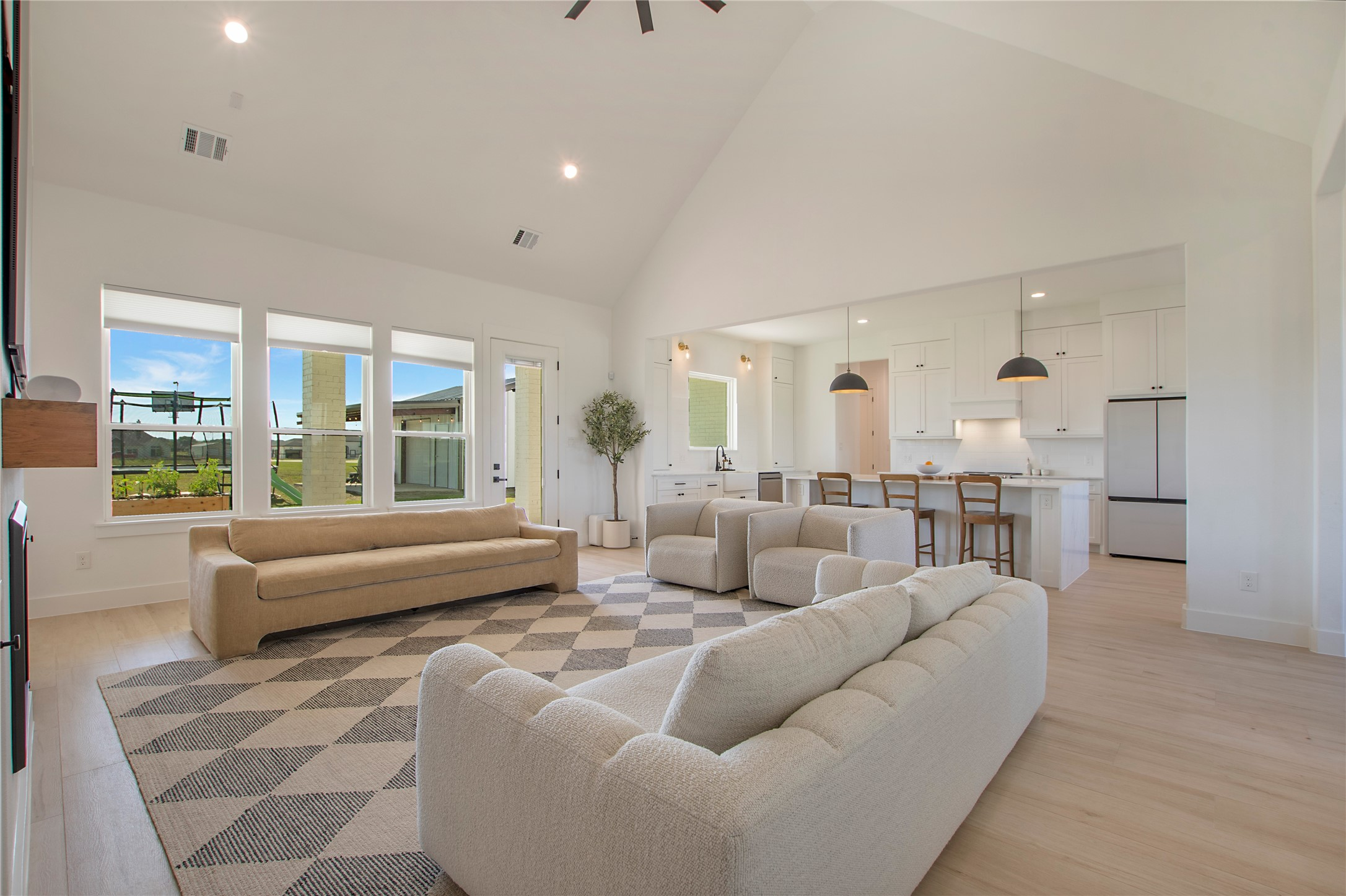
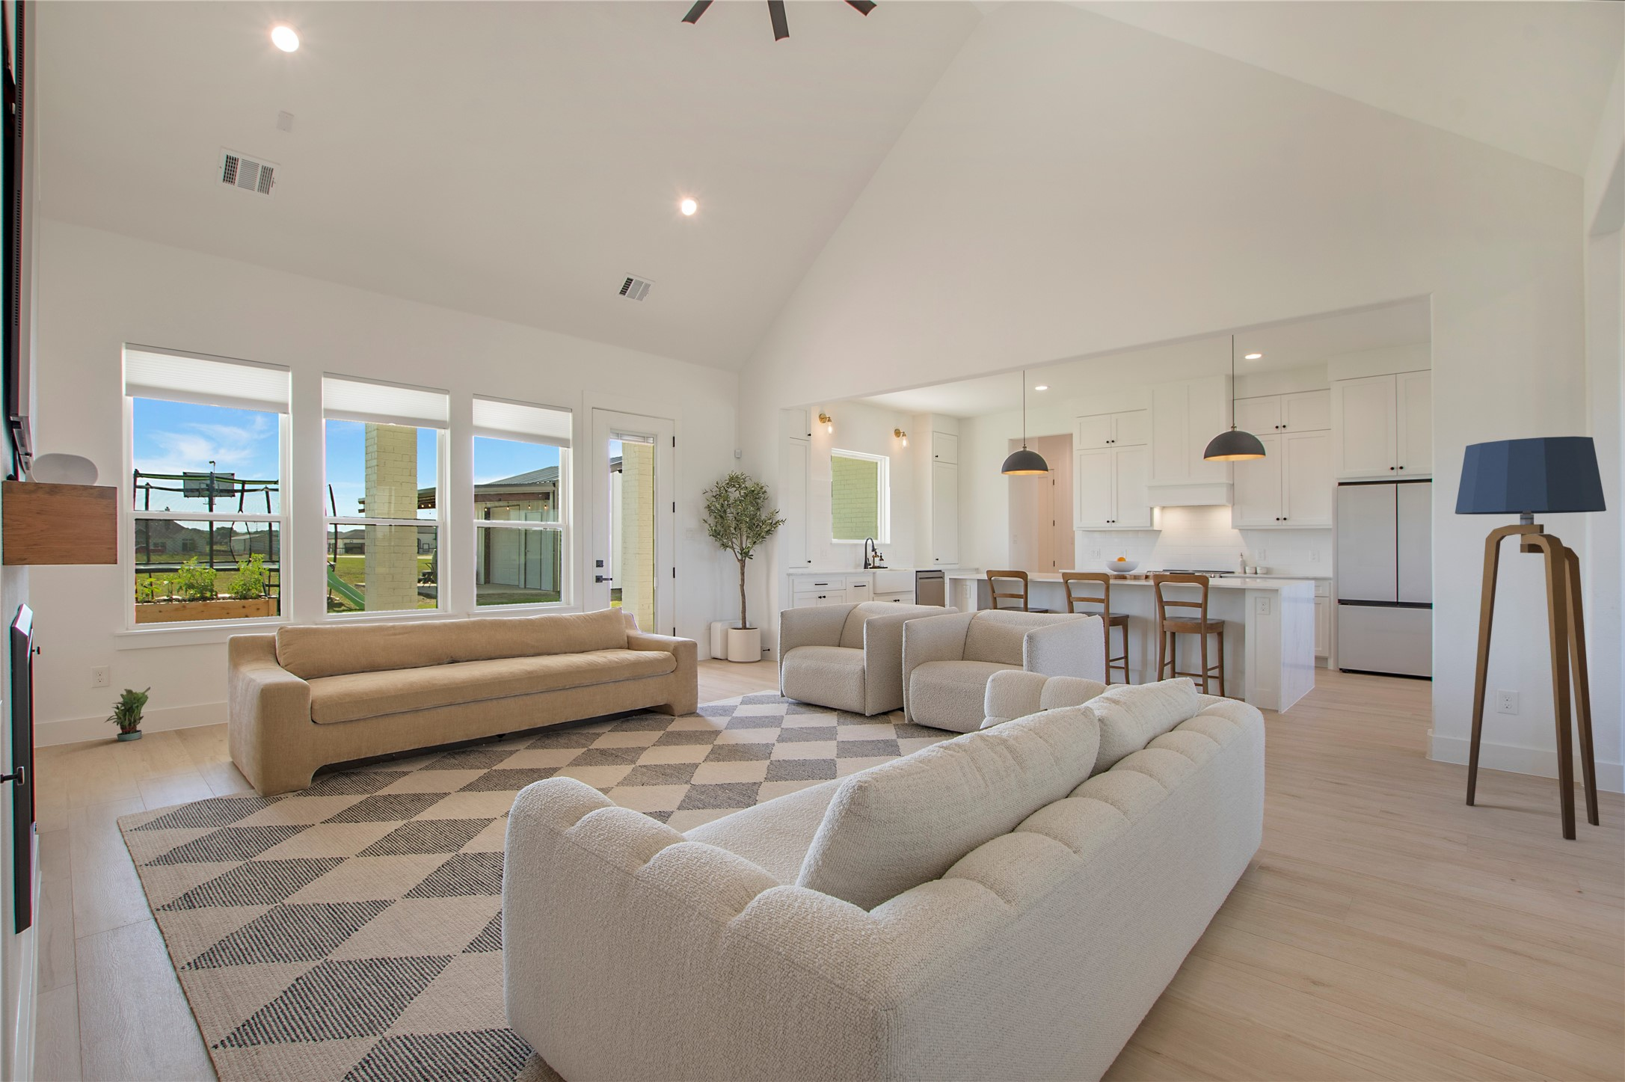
+ floor lamp [1455,436,1607,842]
+ potted plant [103,686,151,741]
